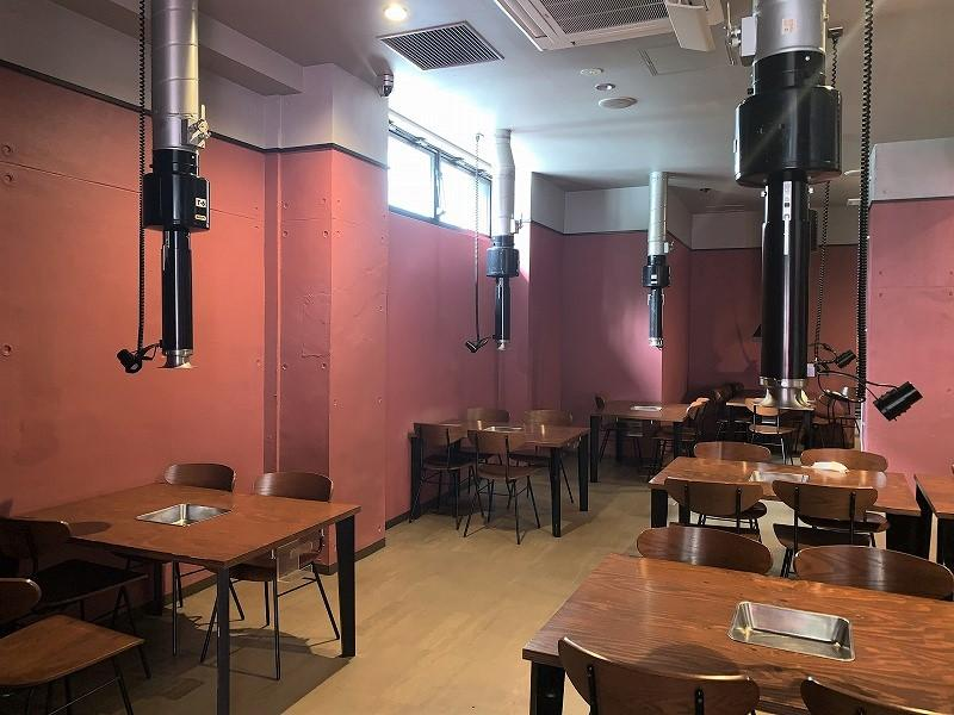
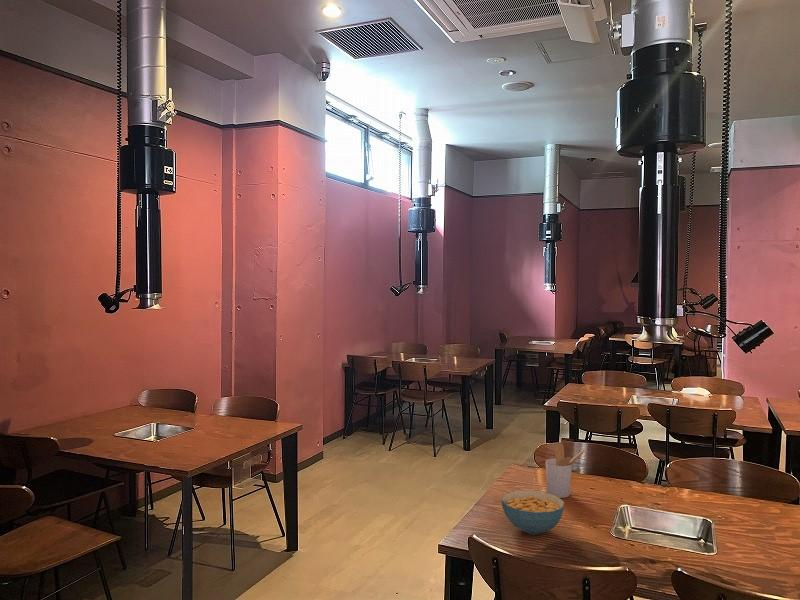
+ cereal bowl [500,489,565,535]
+ utensil holder [545,442,586,499]
